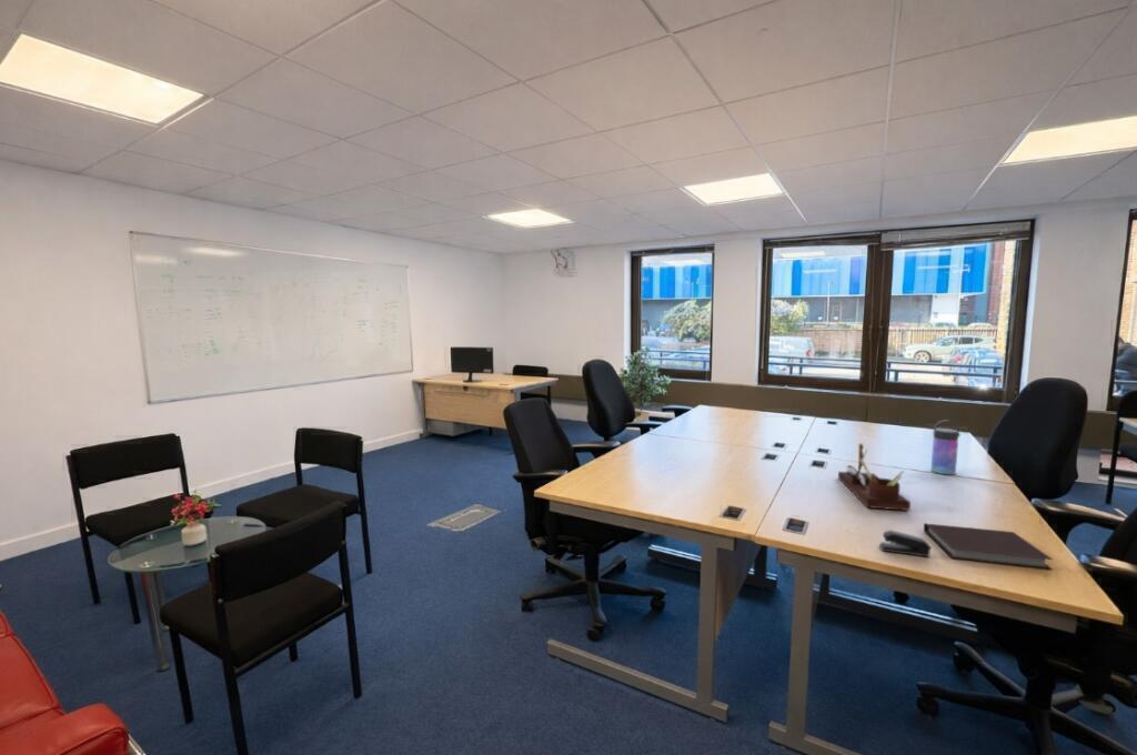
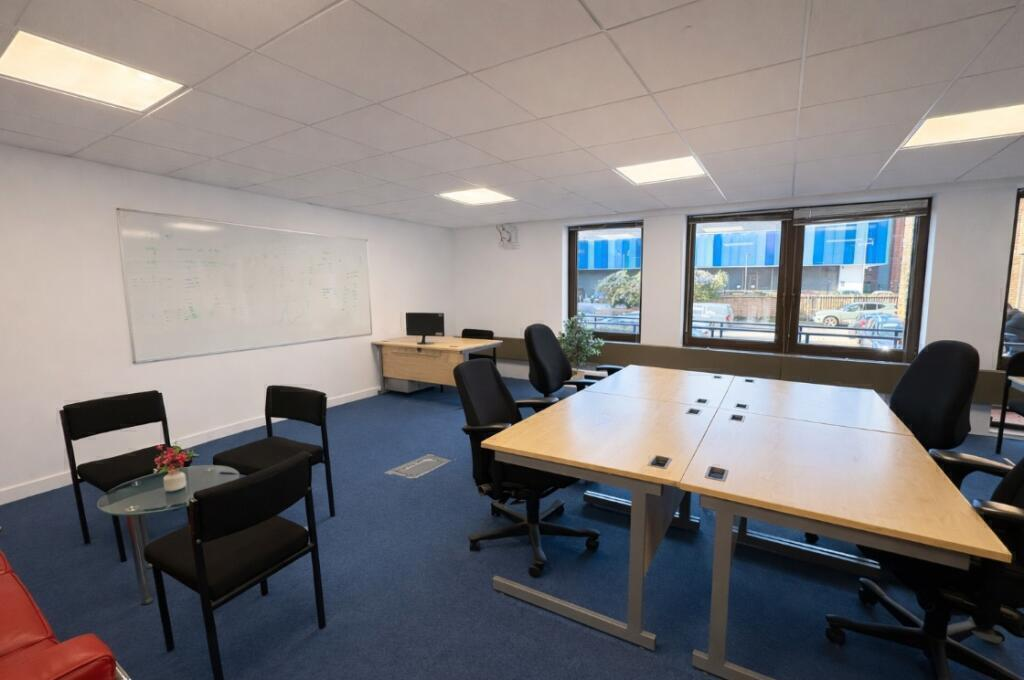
- desk organizer [837,442,912,512]
- notebook [923,522,1054,571]
- stapler [878,528,933,558]
- water bottle [929,419,962,475]
